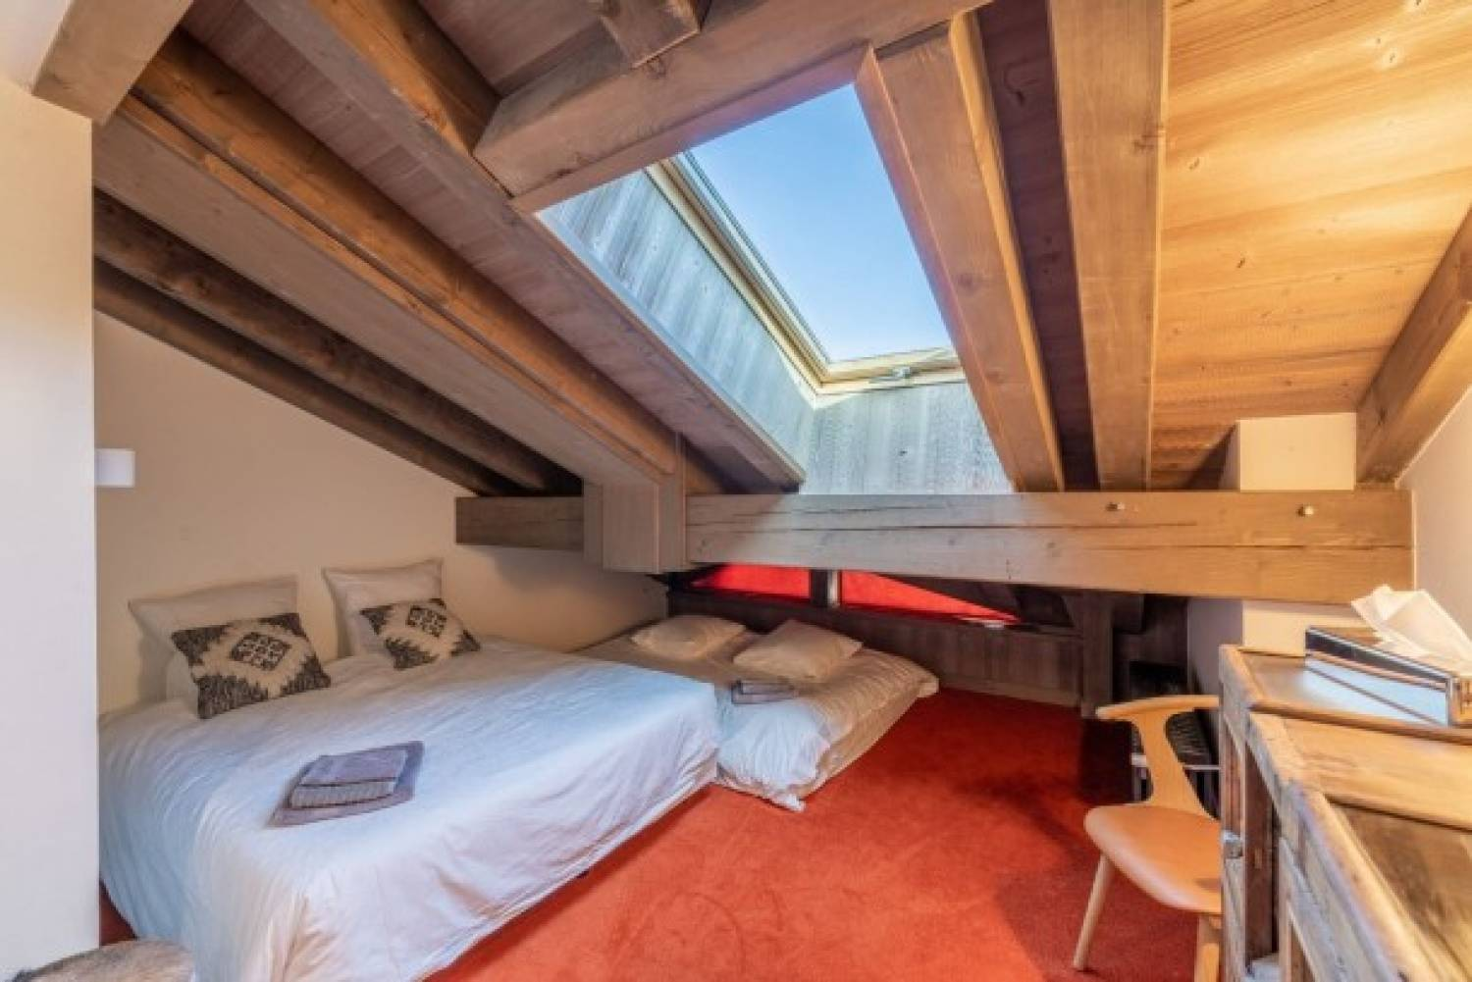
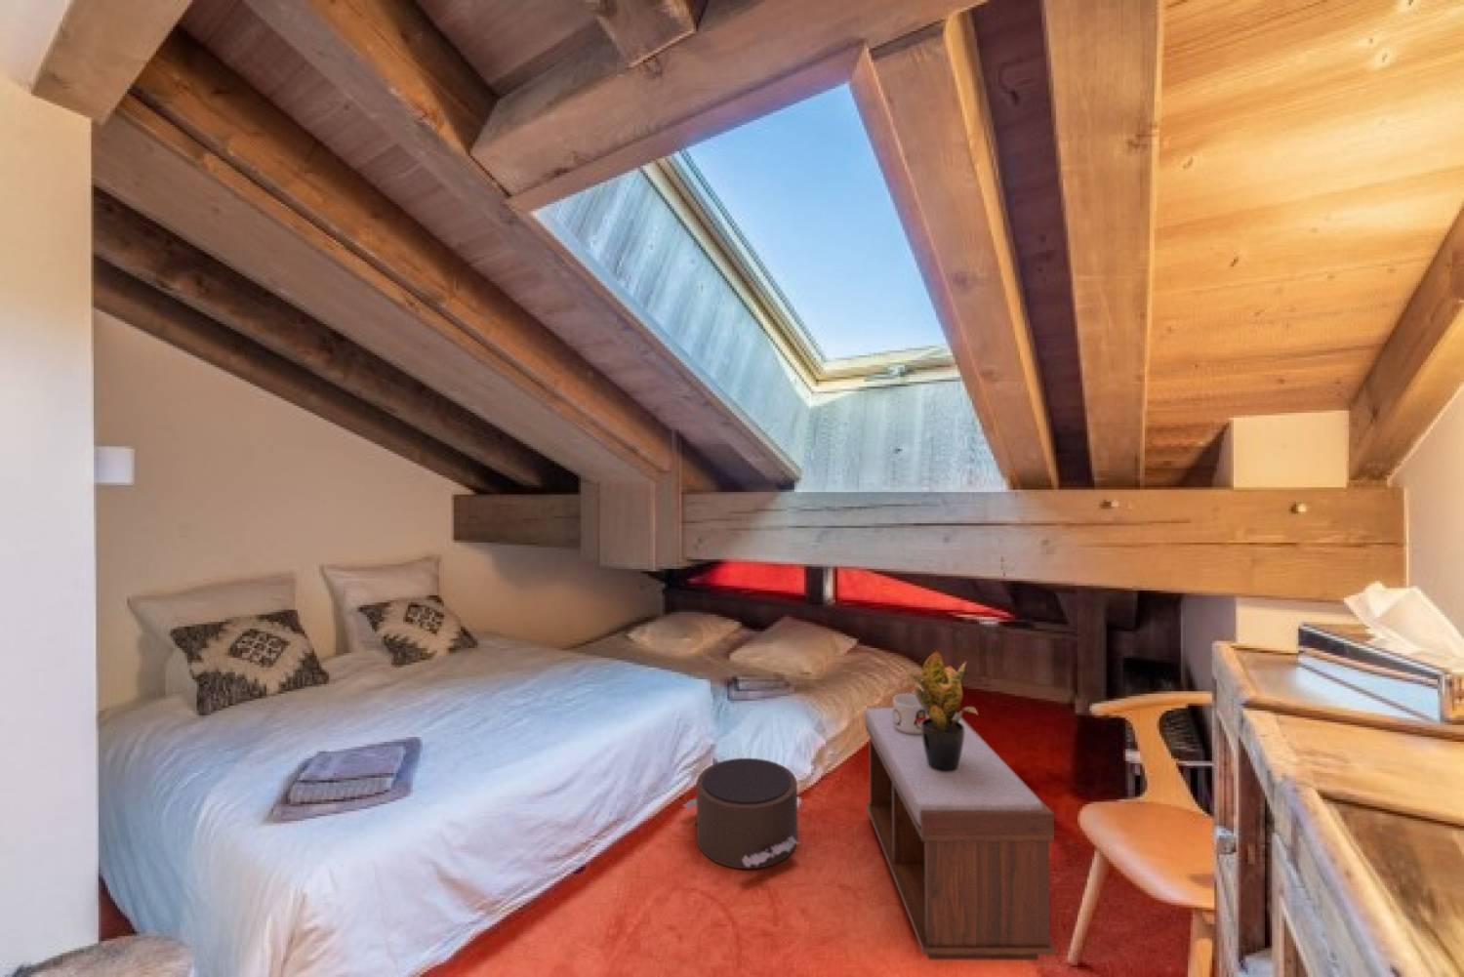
+ bench [863,707,1056,962]
+ potted plant [902,650,979,771]
+ pouf [682,758,800,870]
+ mug [892,693,929,734]
